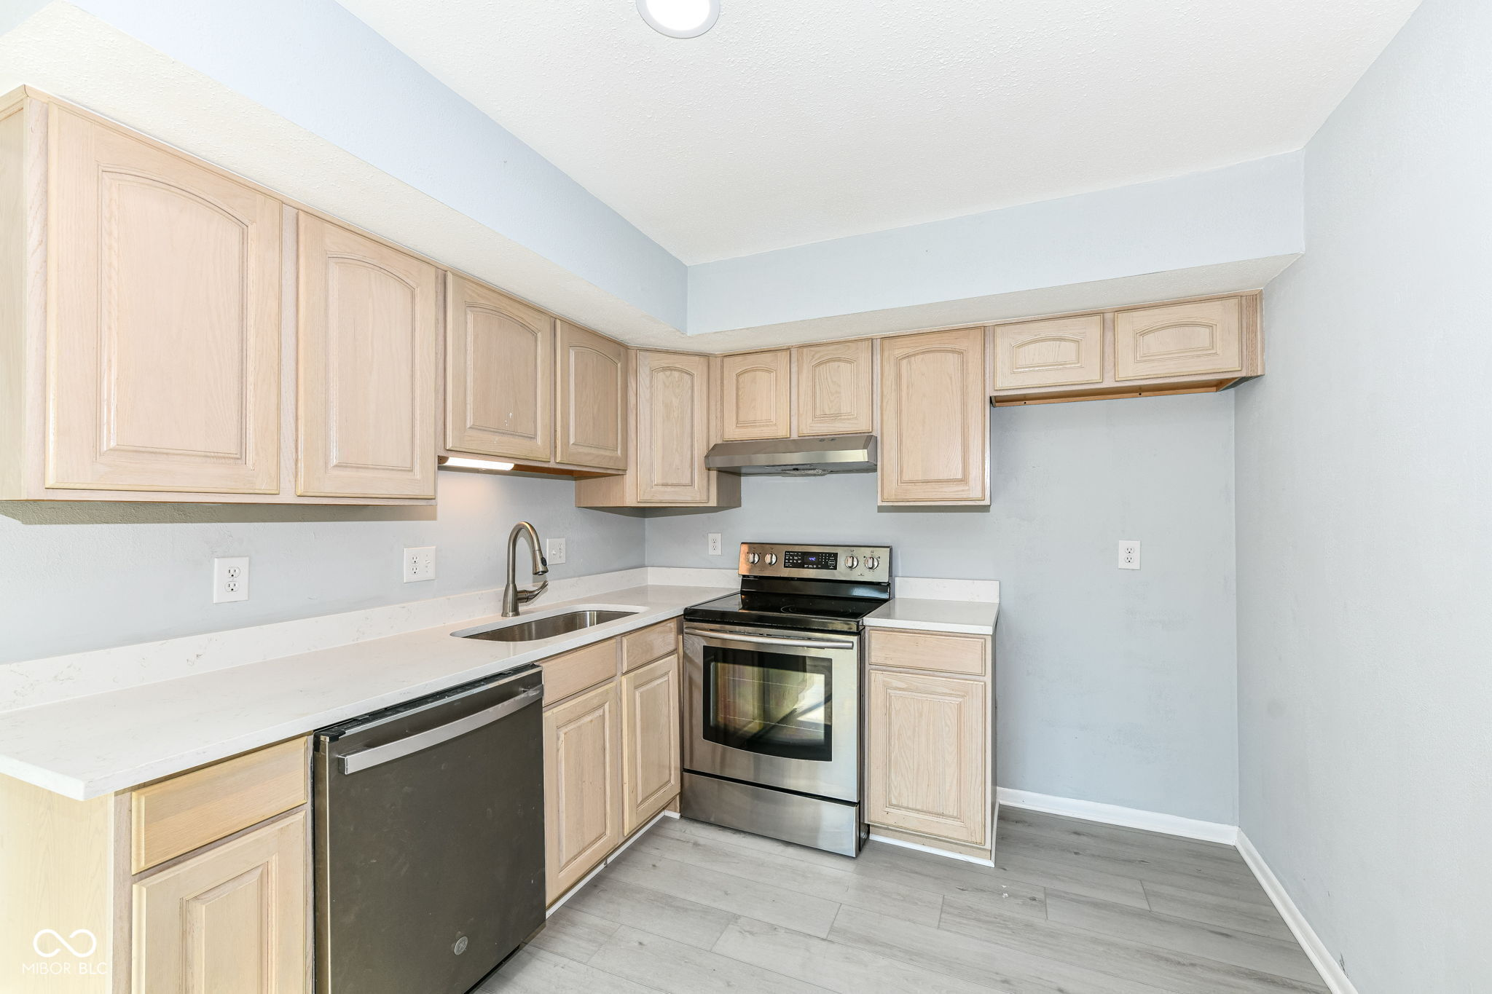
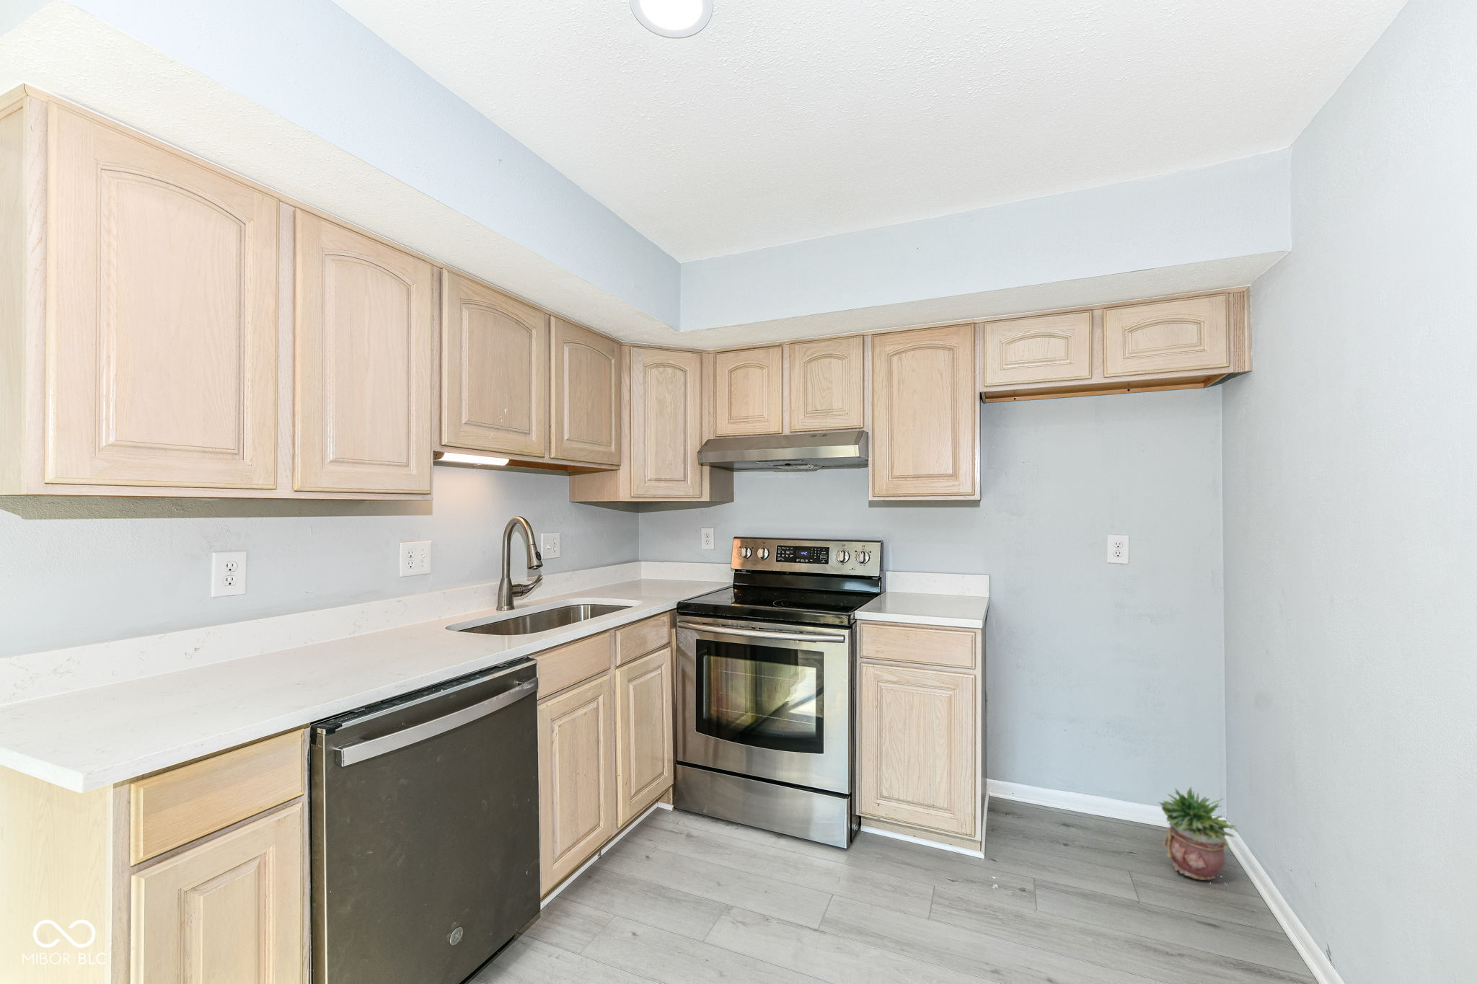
+ potted plant [1157,785,1239,881]
